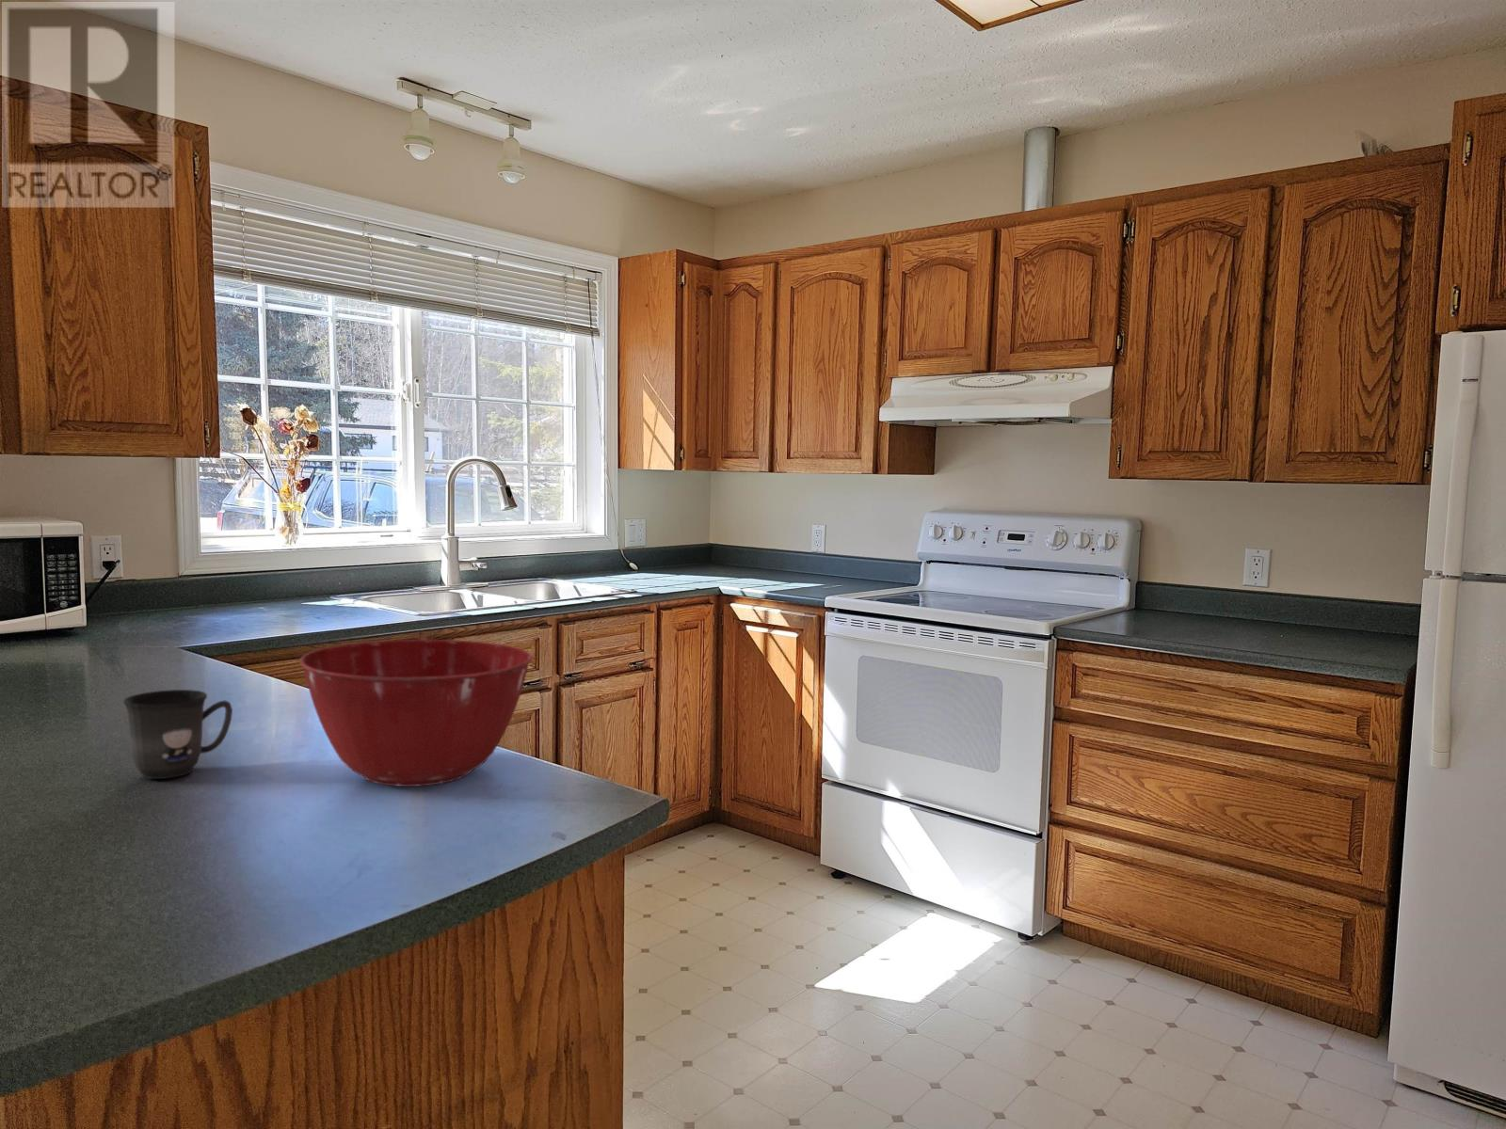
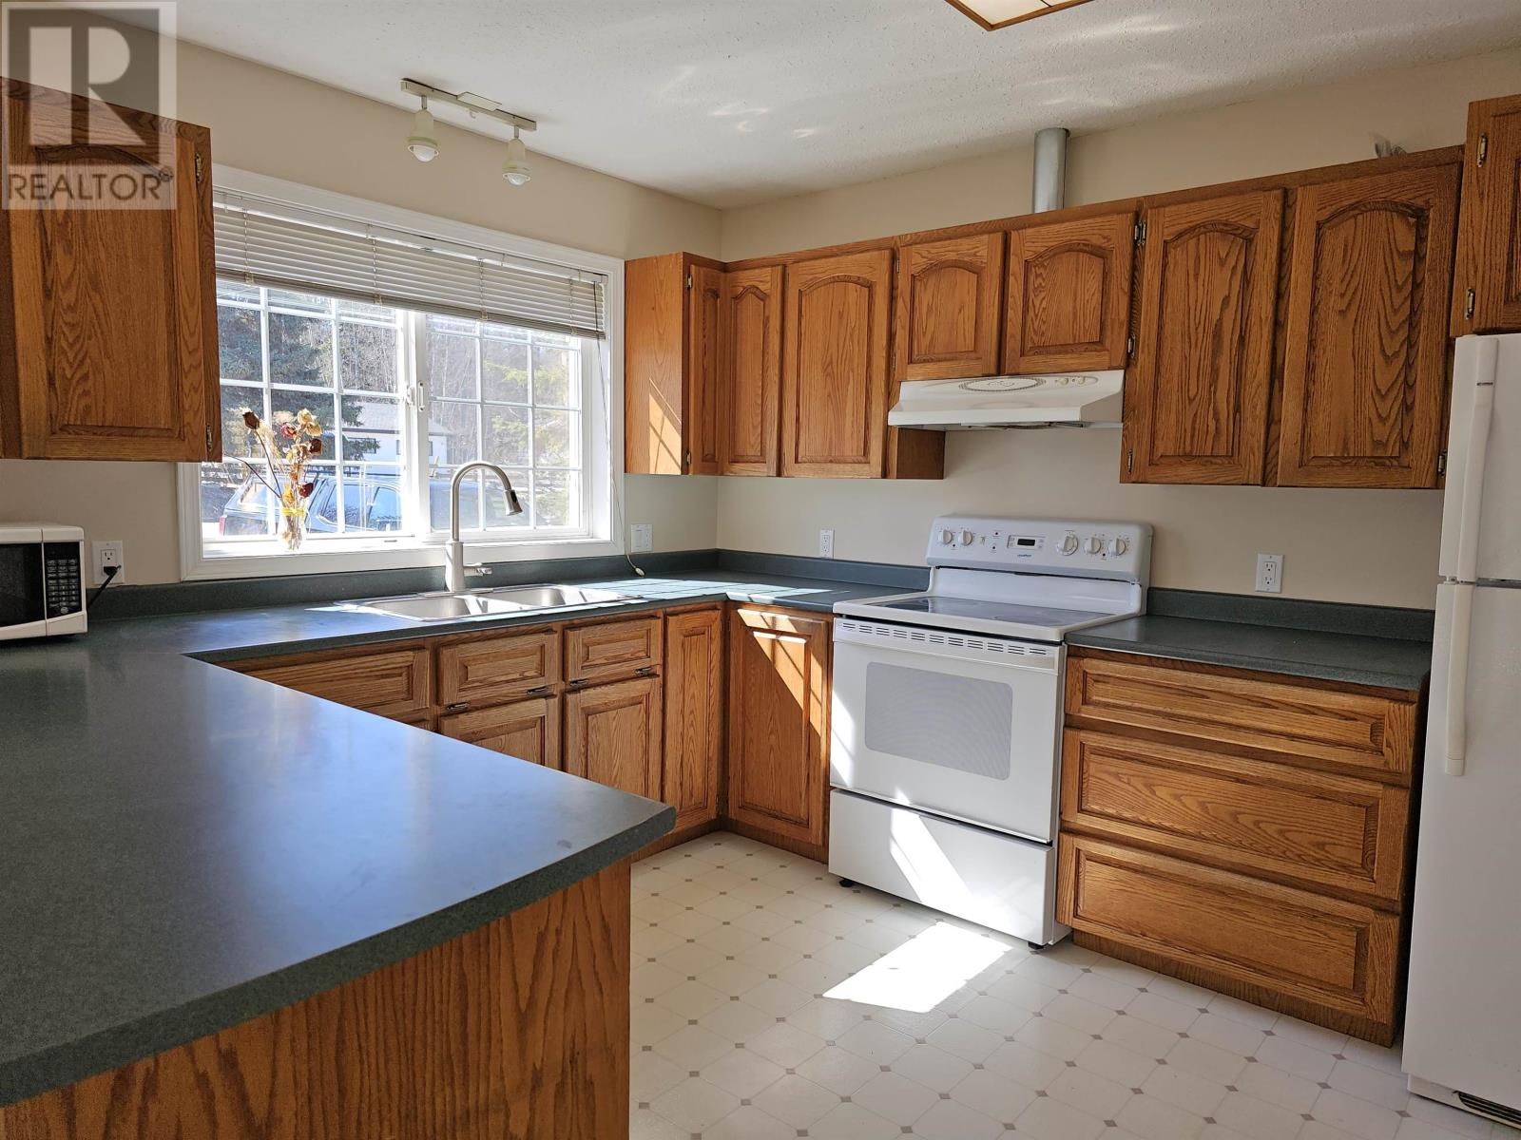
- mixing bowl [299,639,534,787]
- mug [122,689,234,780]
